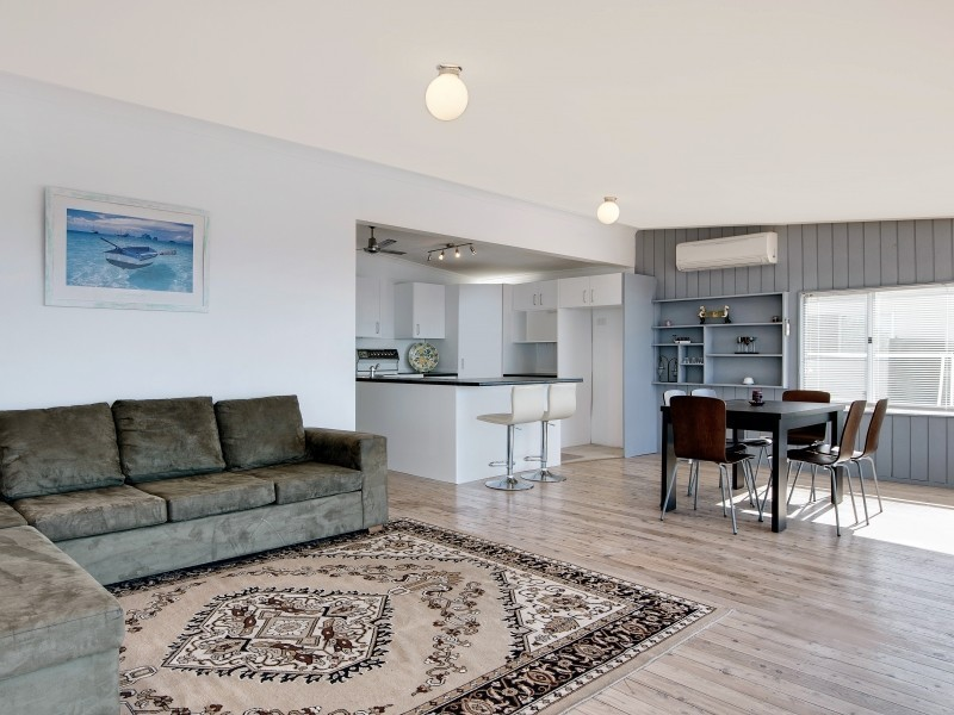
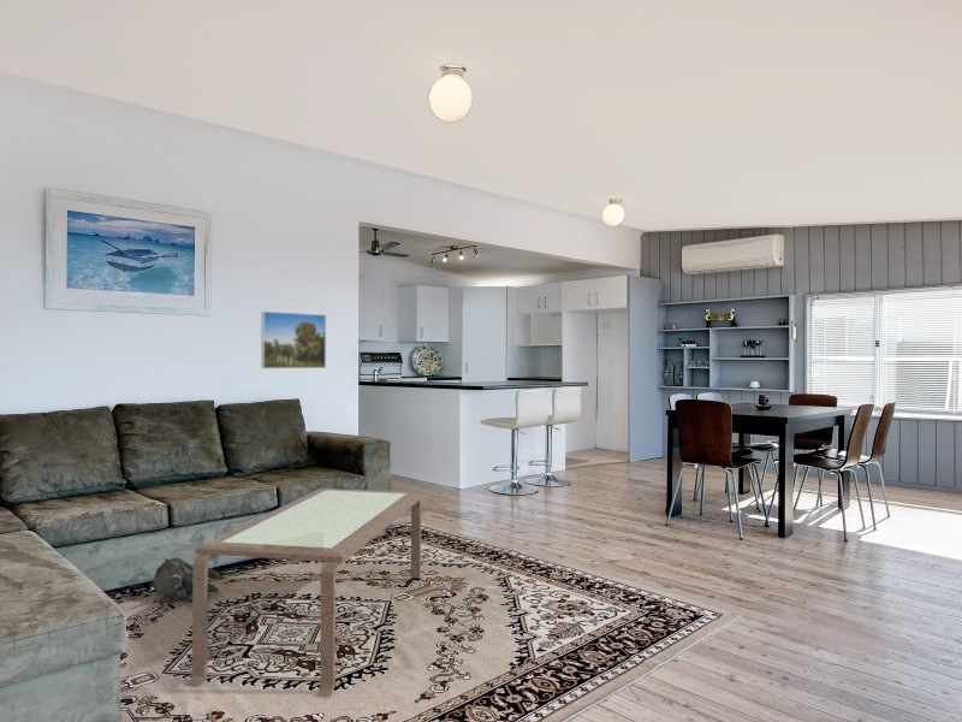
+ coffee table [186,487,423,698]
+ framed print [260,310,327,369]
+ plush toy [153,557,221,603]
